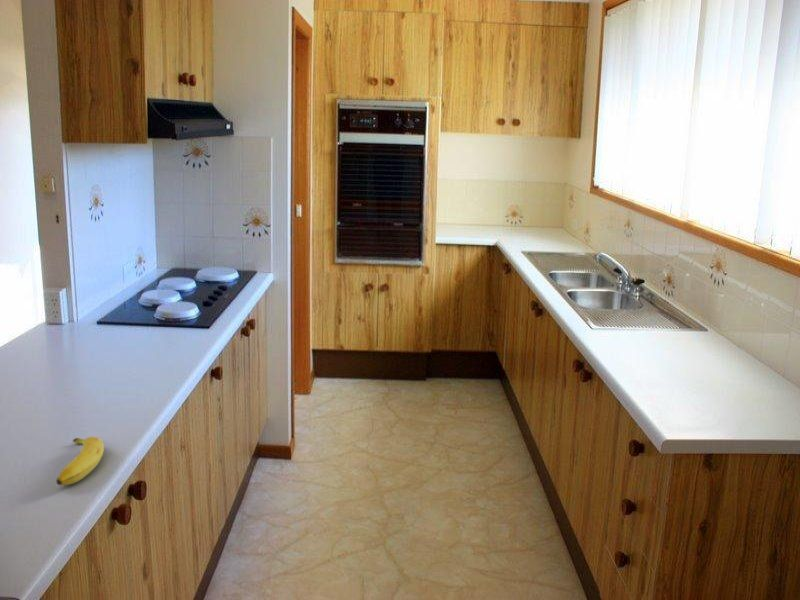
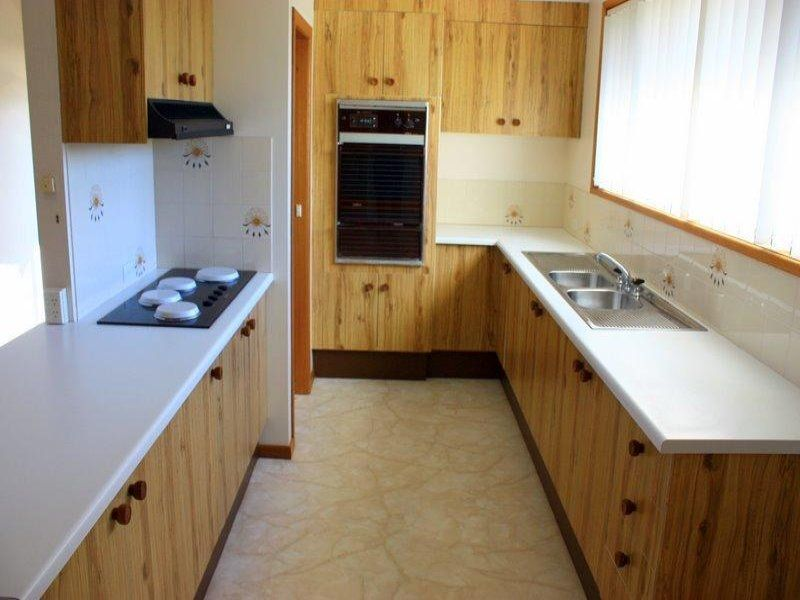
- fruit [55,436,105,486]
